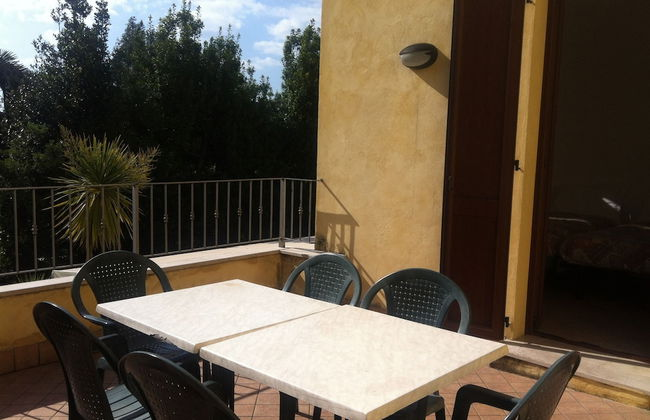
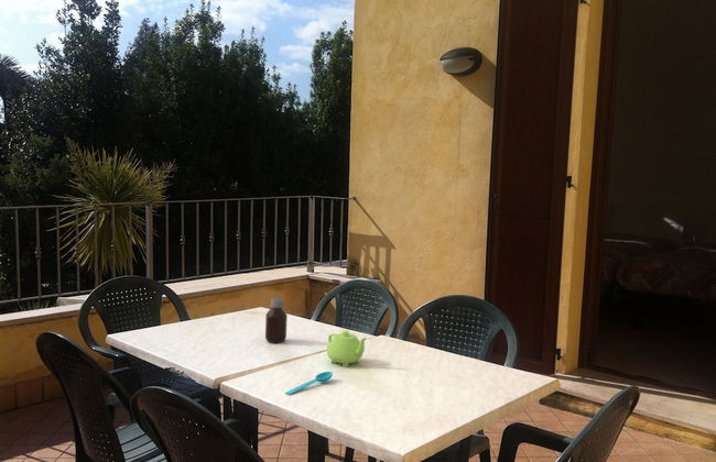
+ bottle [264,296,289,344]
+ spoon [284,371,334,396]
+ teapot [326,330,368,367]
